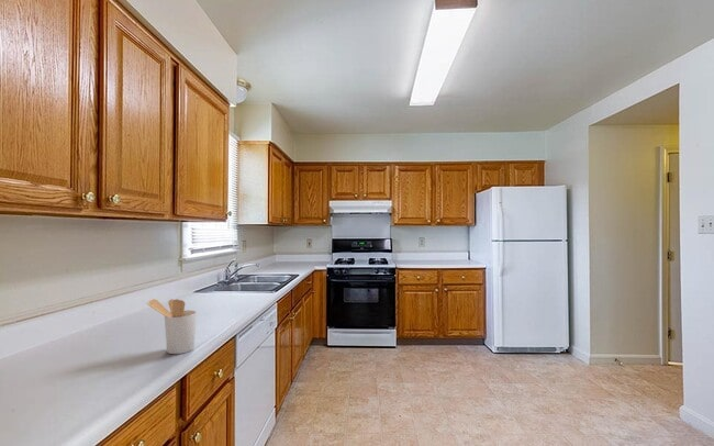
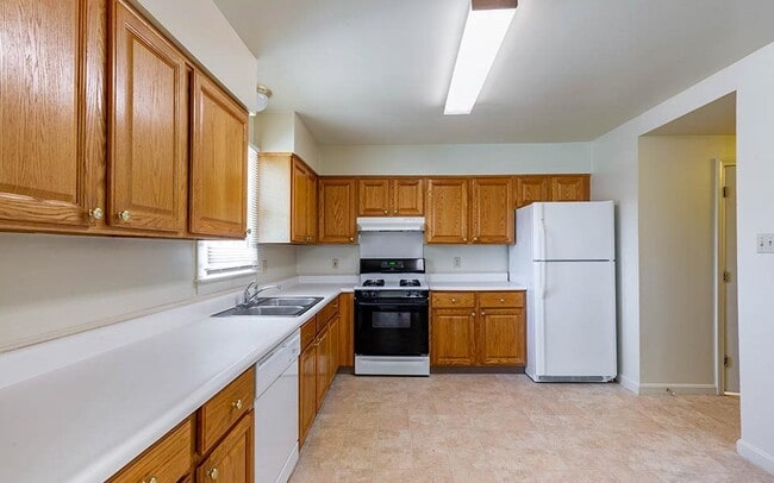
- utensil holder [146,298,198,355]
